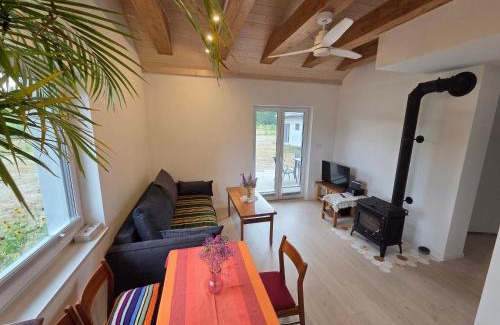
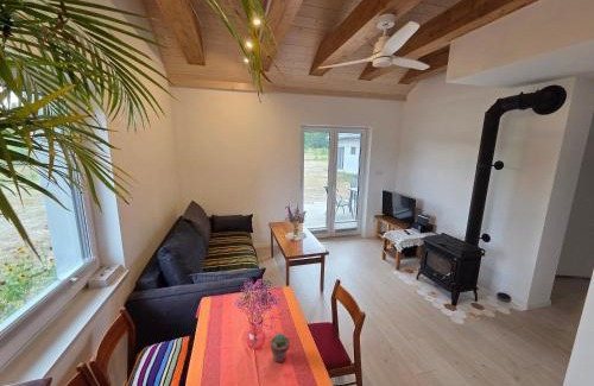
+ potted succulent [270,331,291,363]
